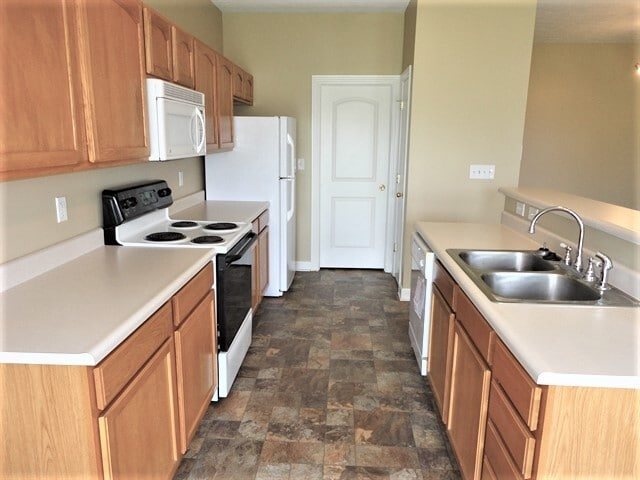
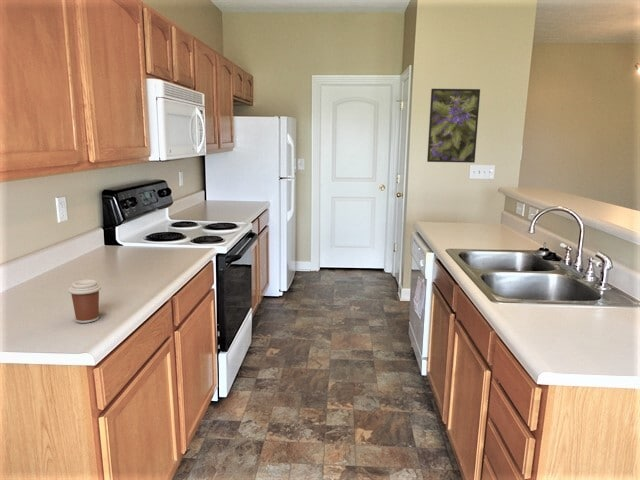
+ coffee cup [67,279,102,324]
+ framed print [426,88,481,164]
